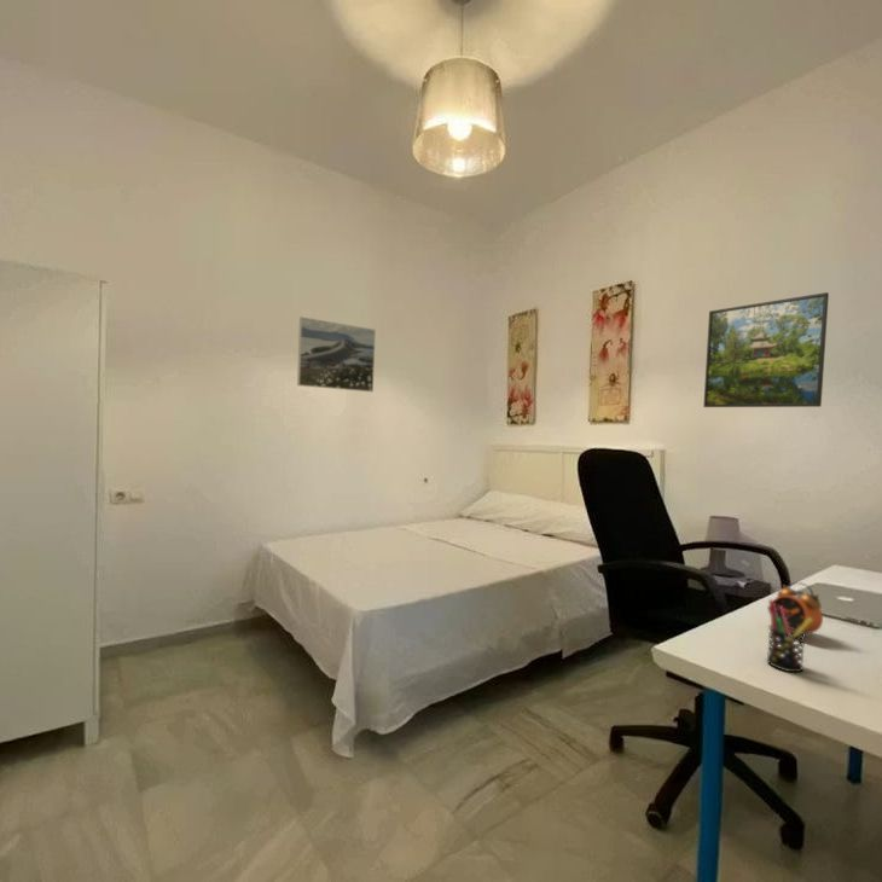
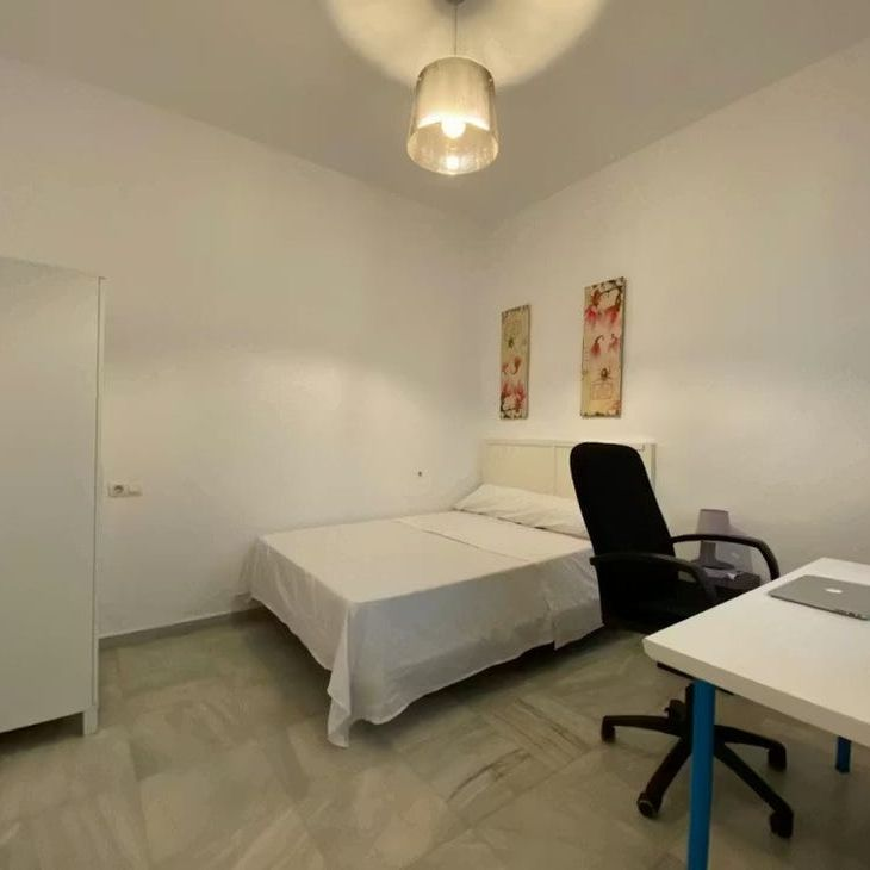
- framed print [296,315,377,393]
- pen holder [766,598,813,673]
- alarm clock [772,581,824,642]
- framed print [702,291,830,408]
